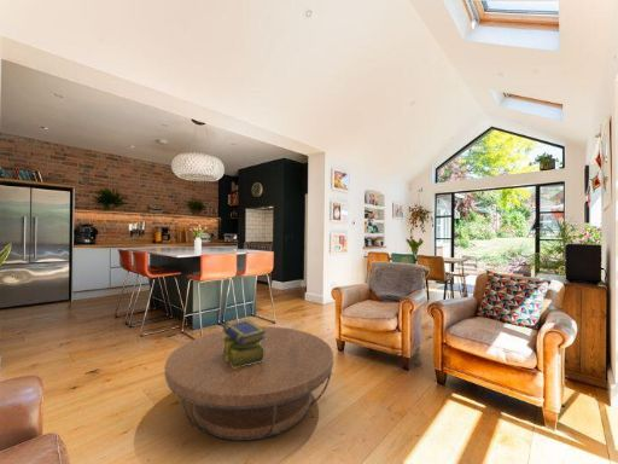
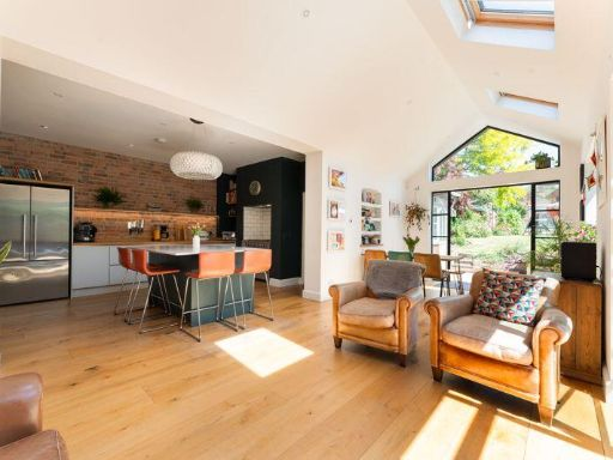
- coffee table [164,325,334,442]
- stack of books [222,318,267,369]
